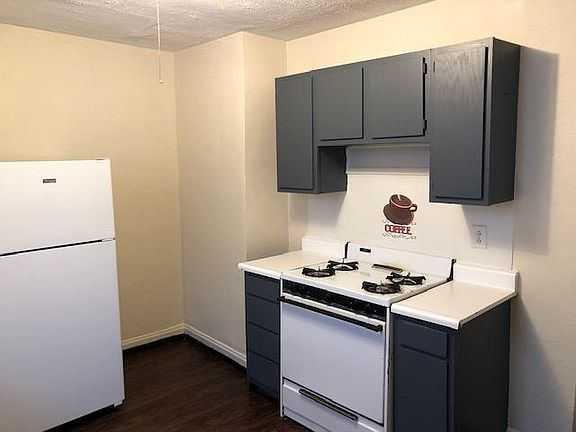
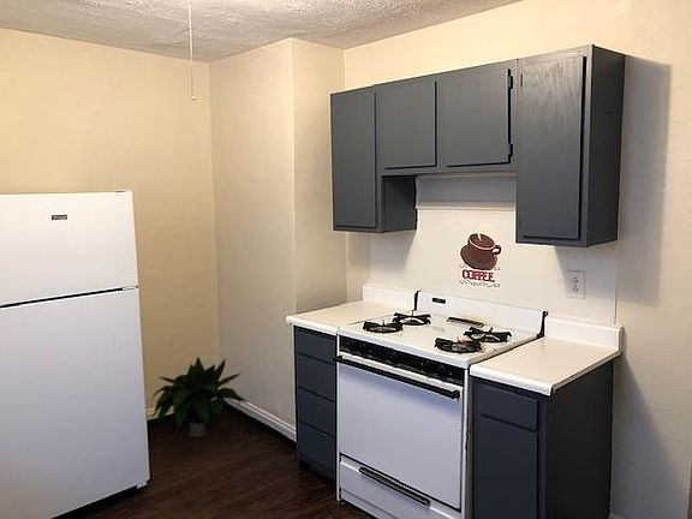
+ potted plant [150,356,249,439]
